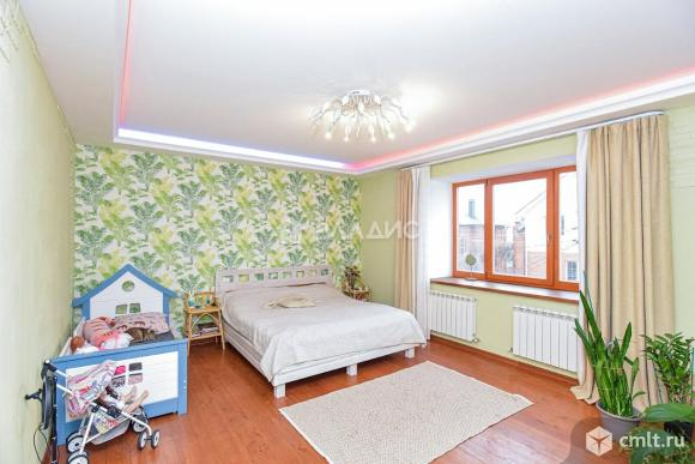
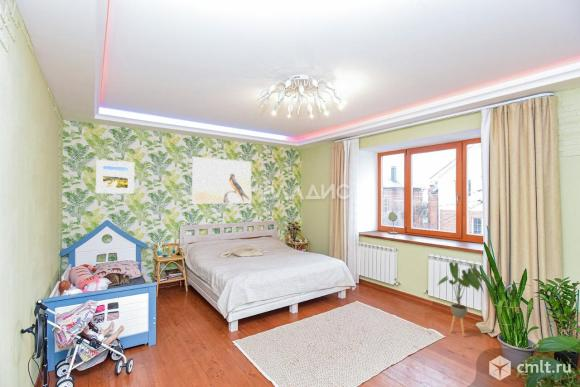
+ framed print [191,156,252,204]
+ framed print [95,159,135,195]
+ house plant [436,261,485,338]
